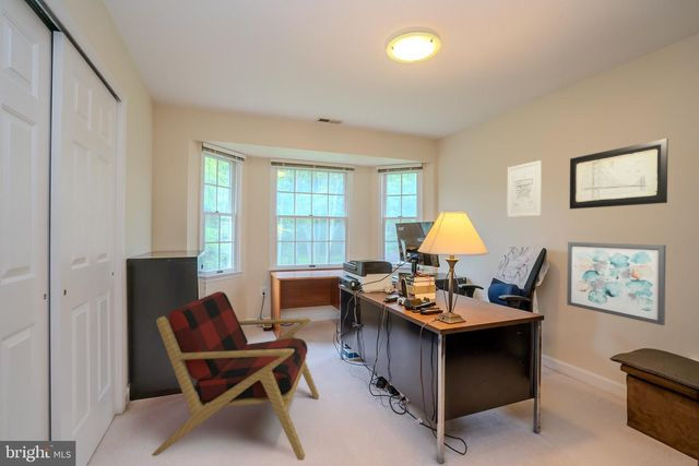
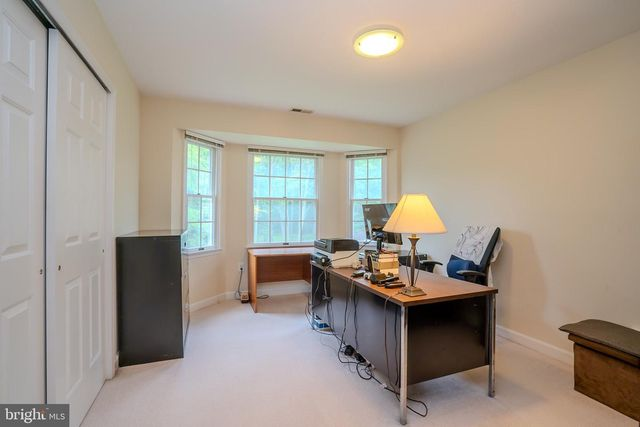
- wall art [506,159,543,218]
- armchair [151,290,320,462]
- wall art [566,241,667,326]
- wall art [569,138,670,210]
